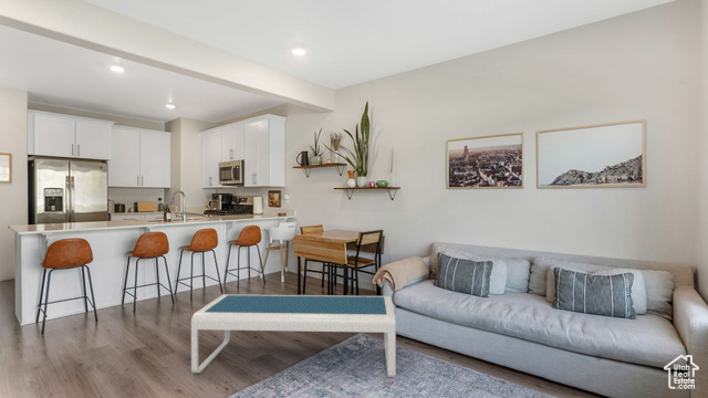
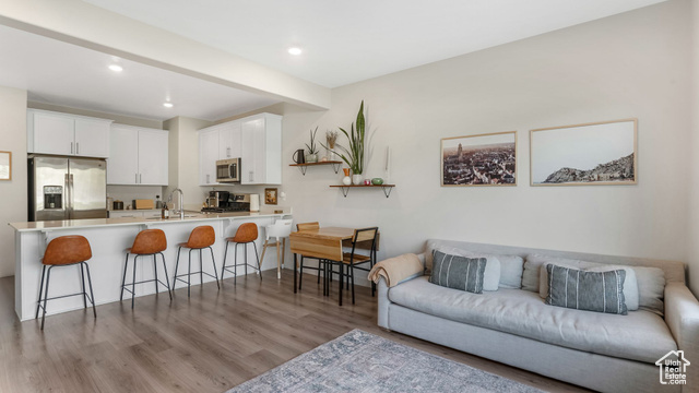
- coffee table [190,293,397,378]
